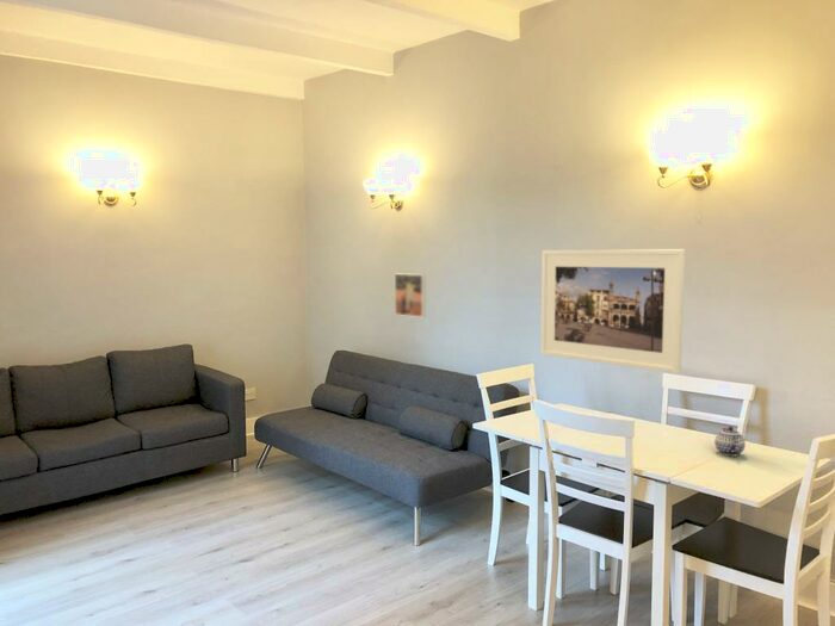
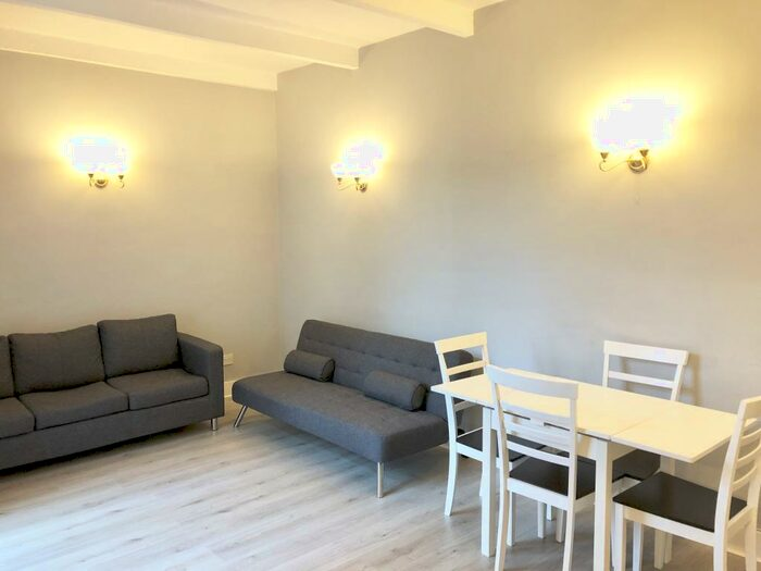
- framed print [394,273,427,318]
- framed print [540,248,686,374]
- teapot [713,426,747,458]
